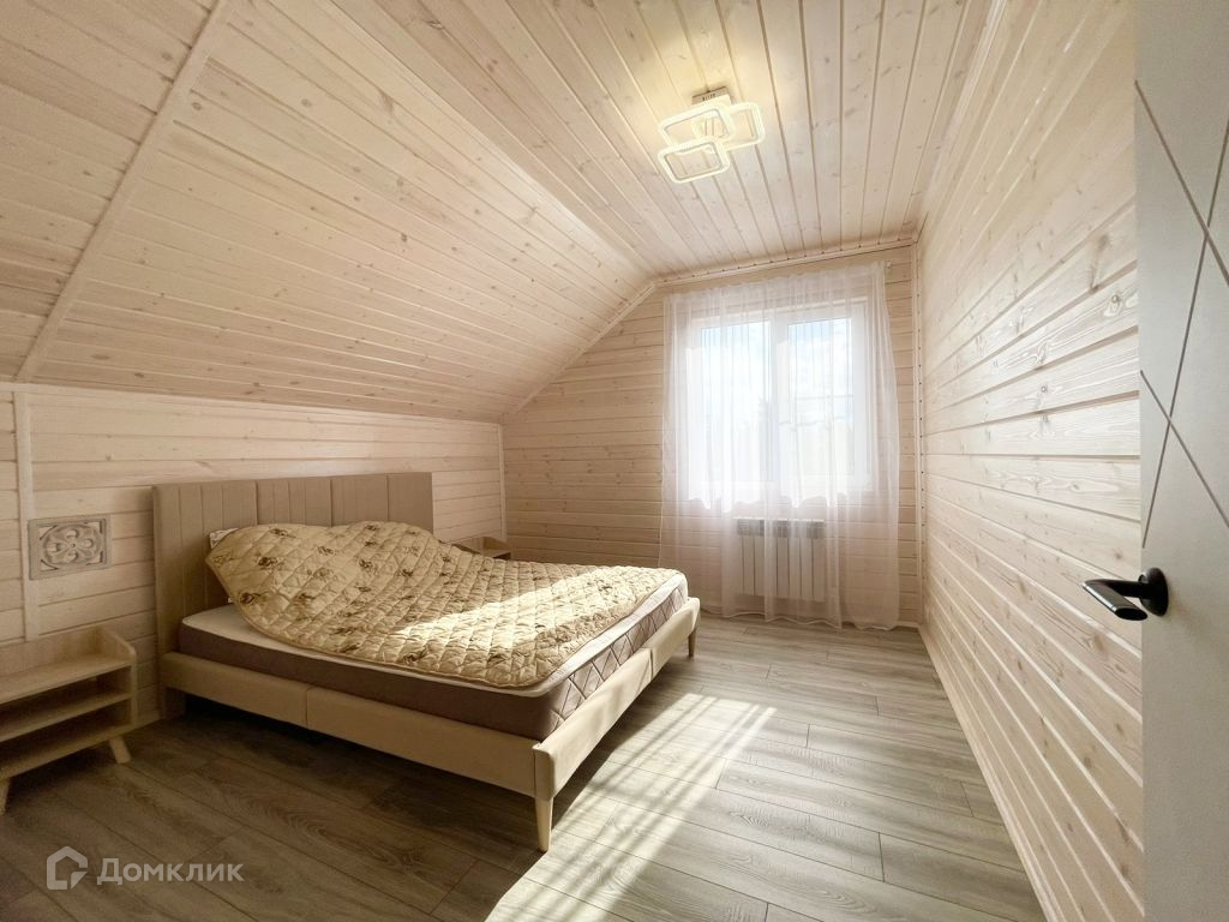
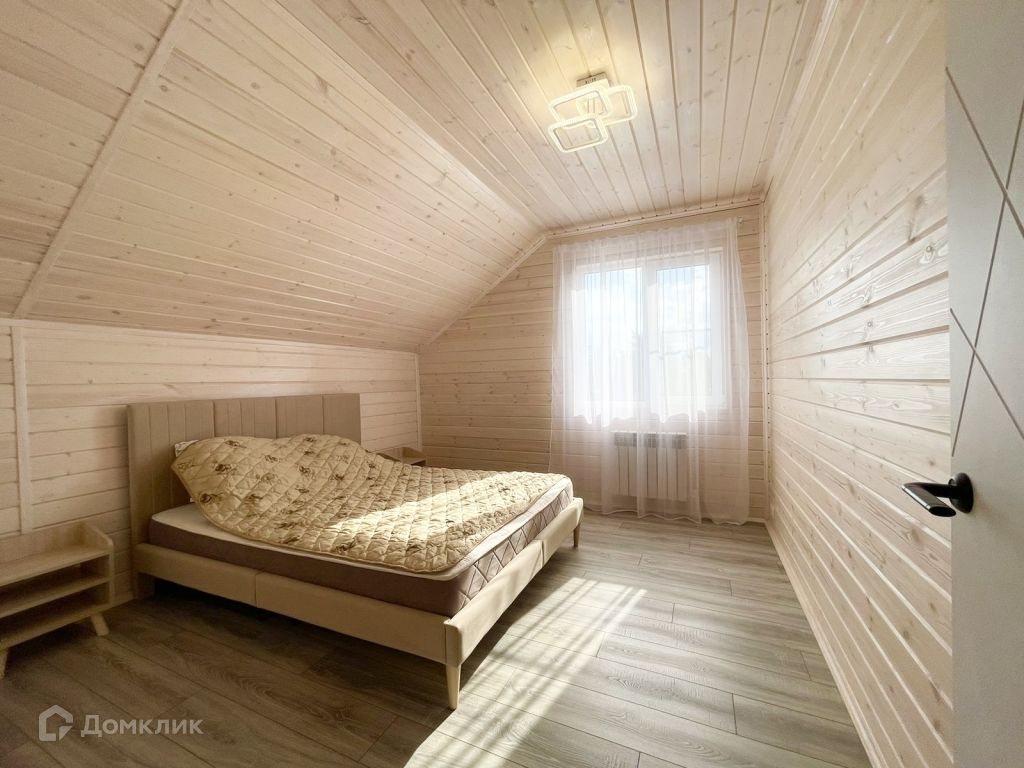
- wall ornament [25,513,113,582]
